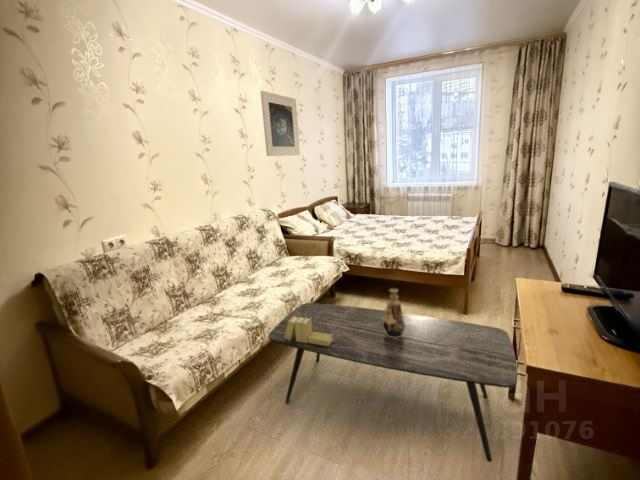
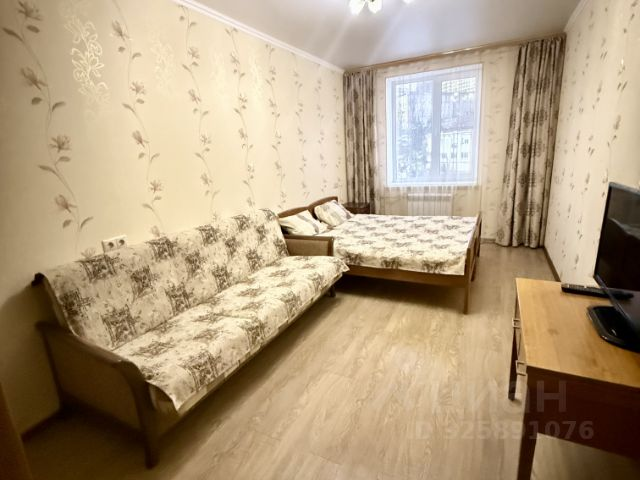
- coffee table [267,302,518,463]
- decorative vase [382,287,406,338]
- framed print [259,90,301,157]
- books [284,315,333,346]
